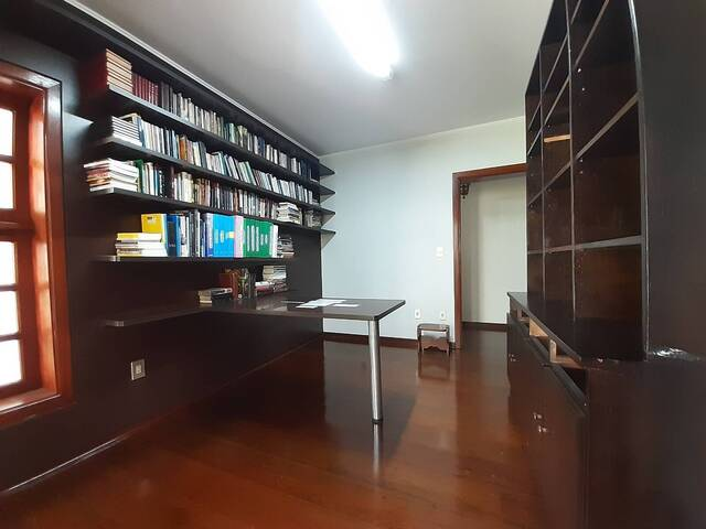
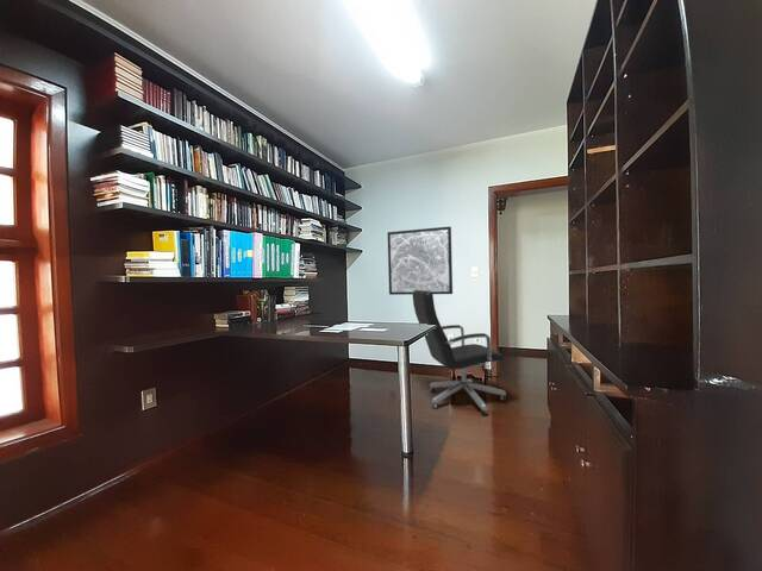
+ office chair [412,290,507,418]
+ wall art [387,225,454,296]
